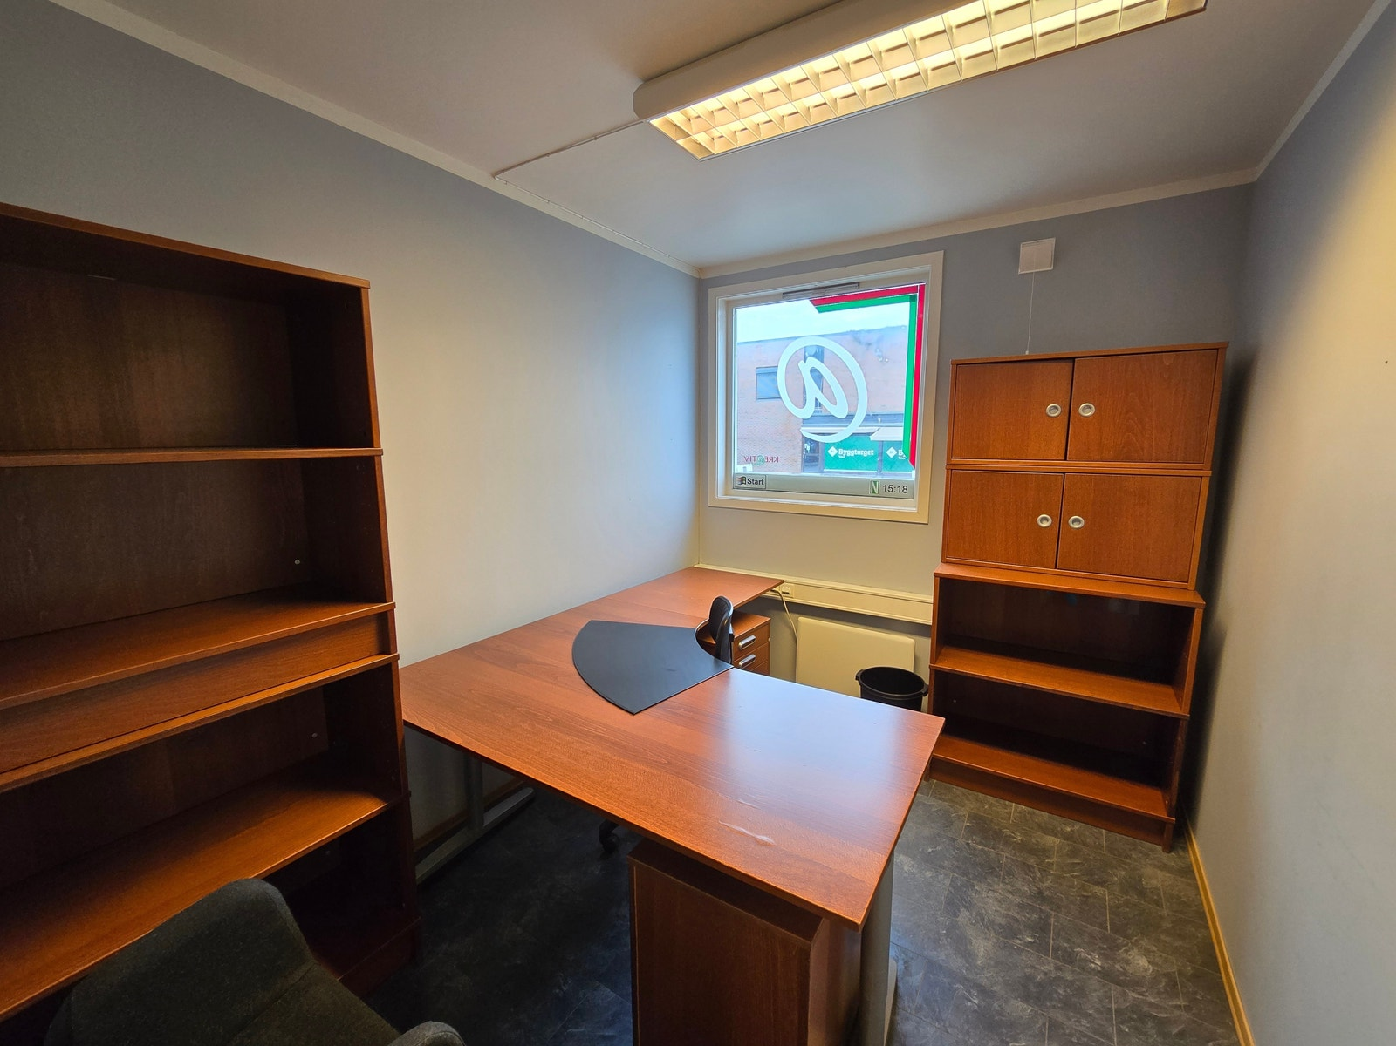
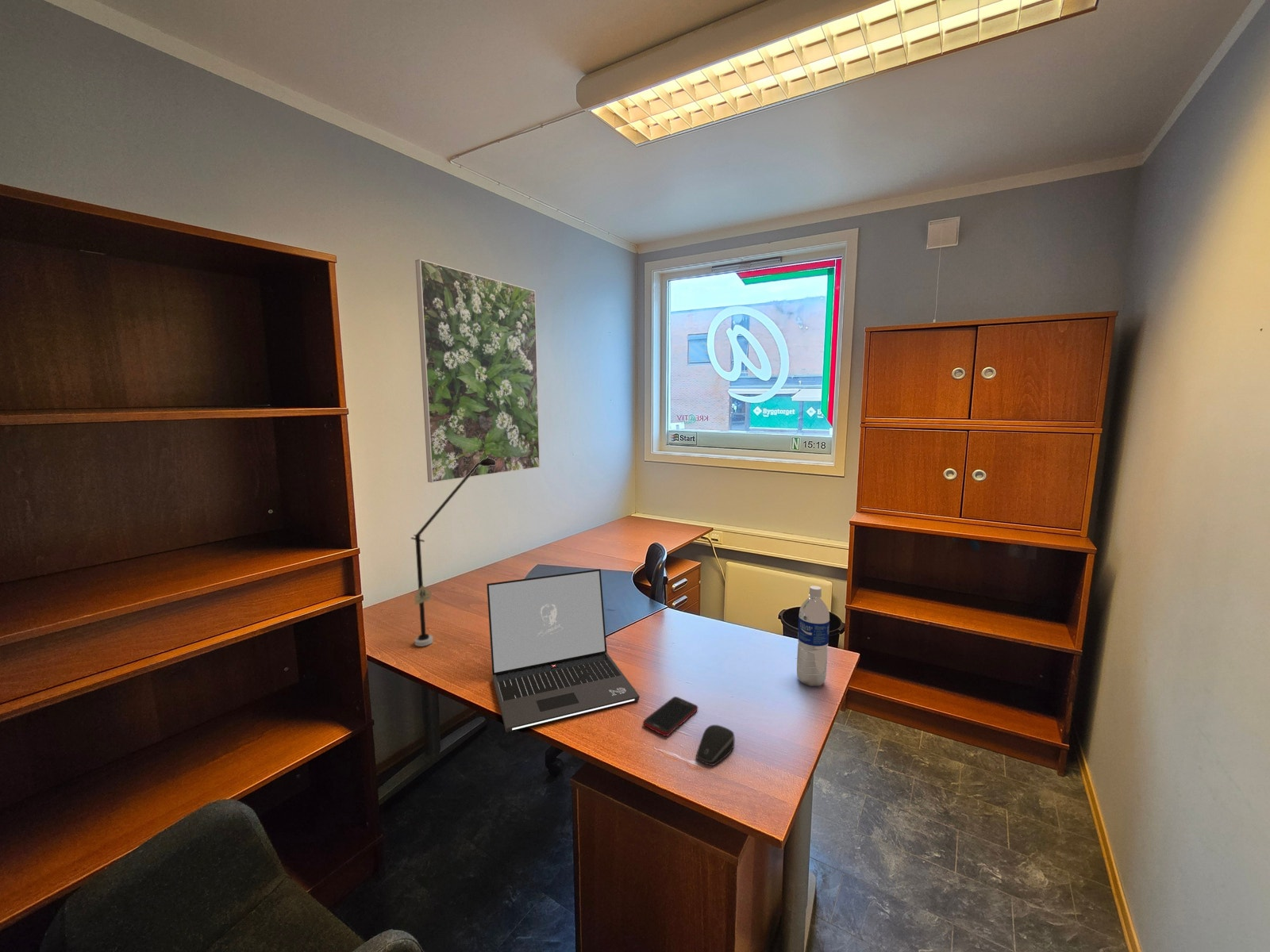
+ laptop [486,568,641,733]
+ water bottle [796,585,830,687]
+ cell phone [642,696,698,737]
+ computer mouse [695,724,736,766]
+ desk lamp [410,456,496,647]
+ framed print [414,259,541,483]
